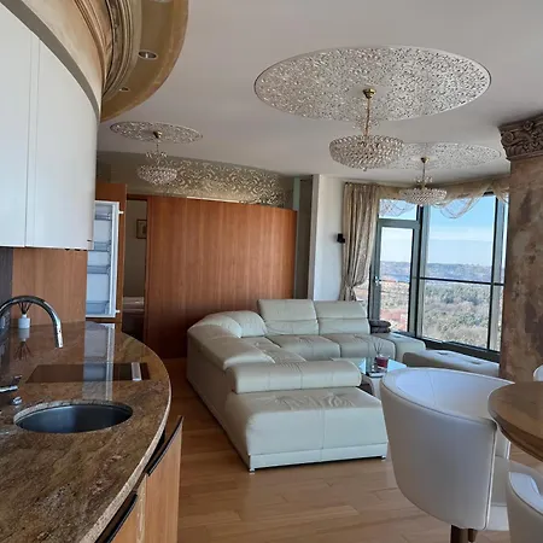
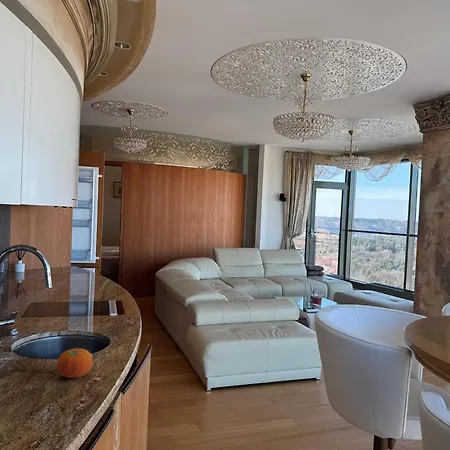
+ fruit [56,348,93,379]
